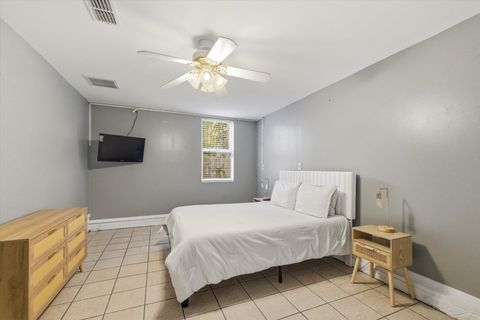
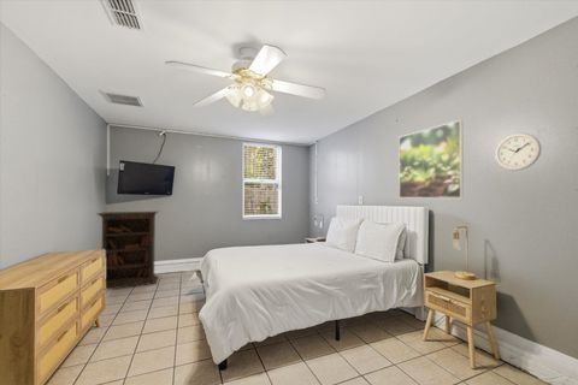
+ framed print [397,119,465,200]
+ bookcase [96,211,159,290]
+ wall clock [494,131,542,172]
